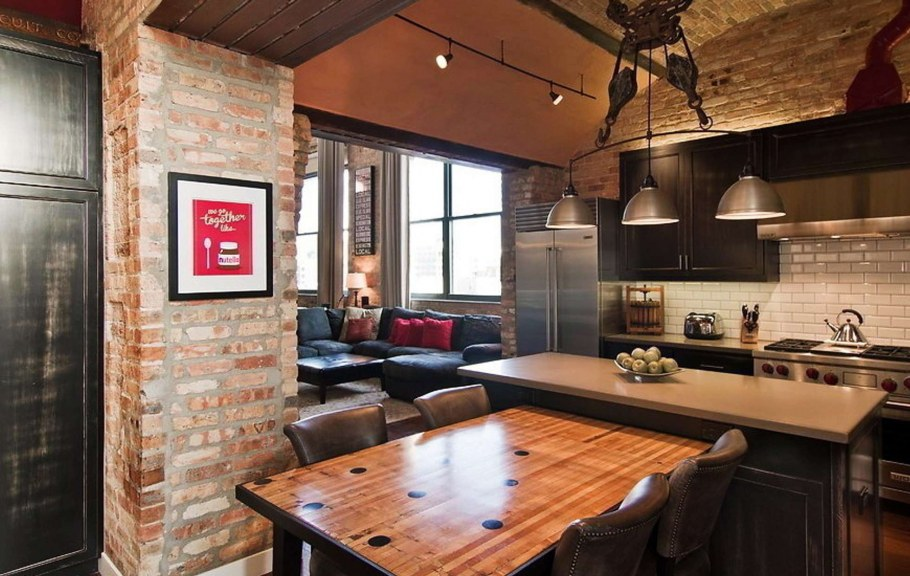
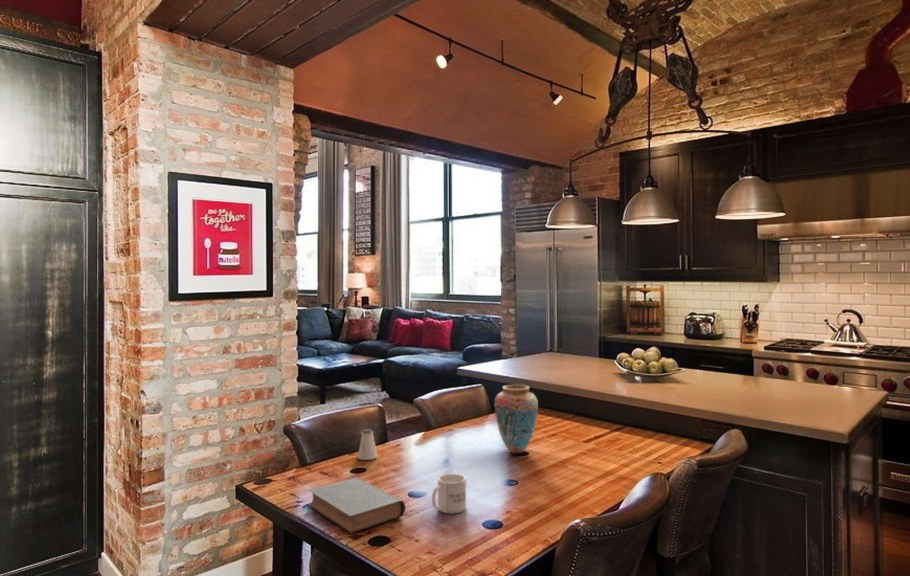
+ saltshaker [357,428,378,461]
+ vase [494,384,539,455]
+ book [307,477,406,535]
+ mug [431,473,467,514]
